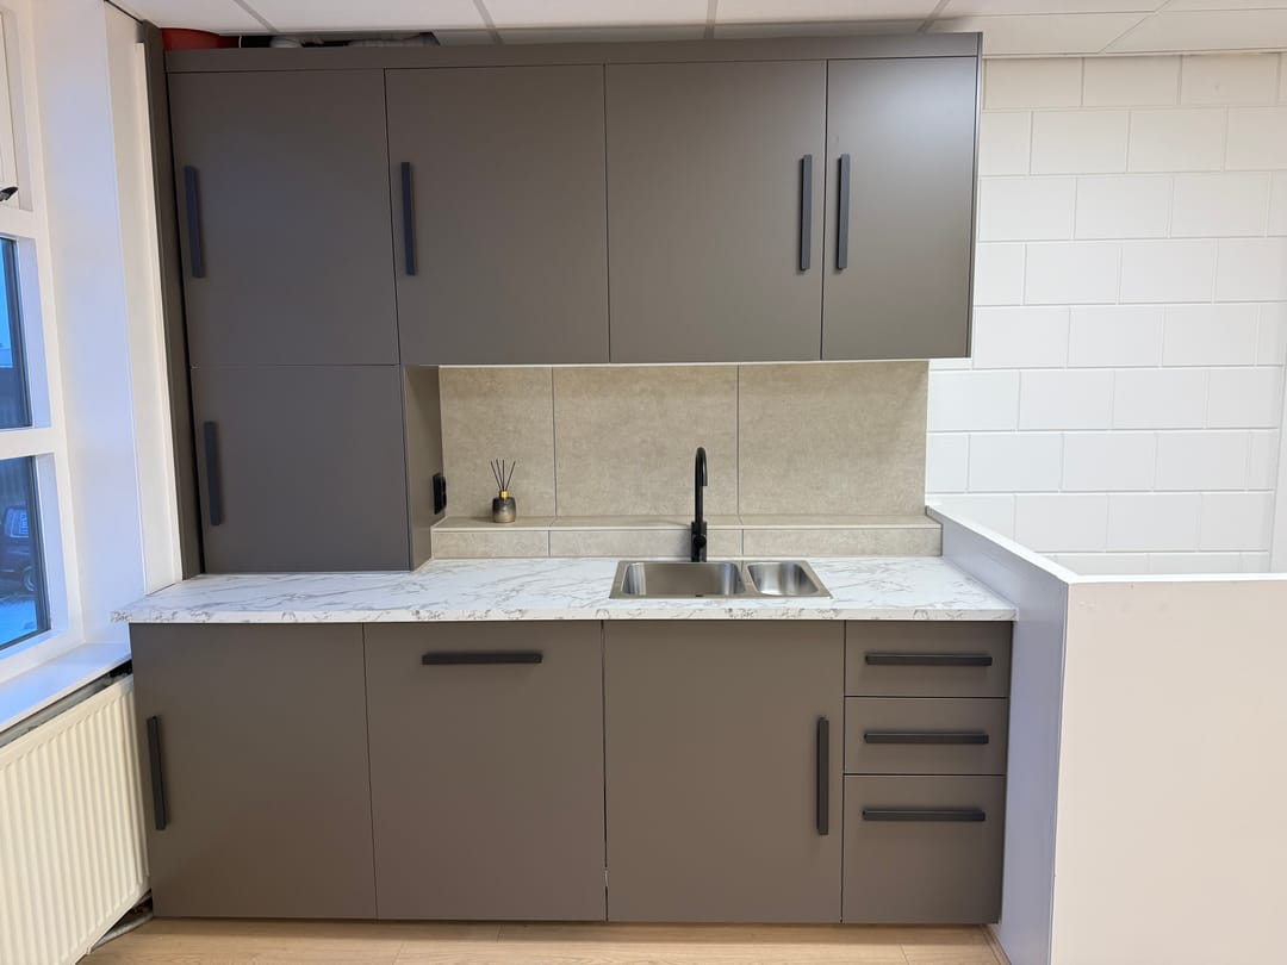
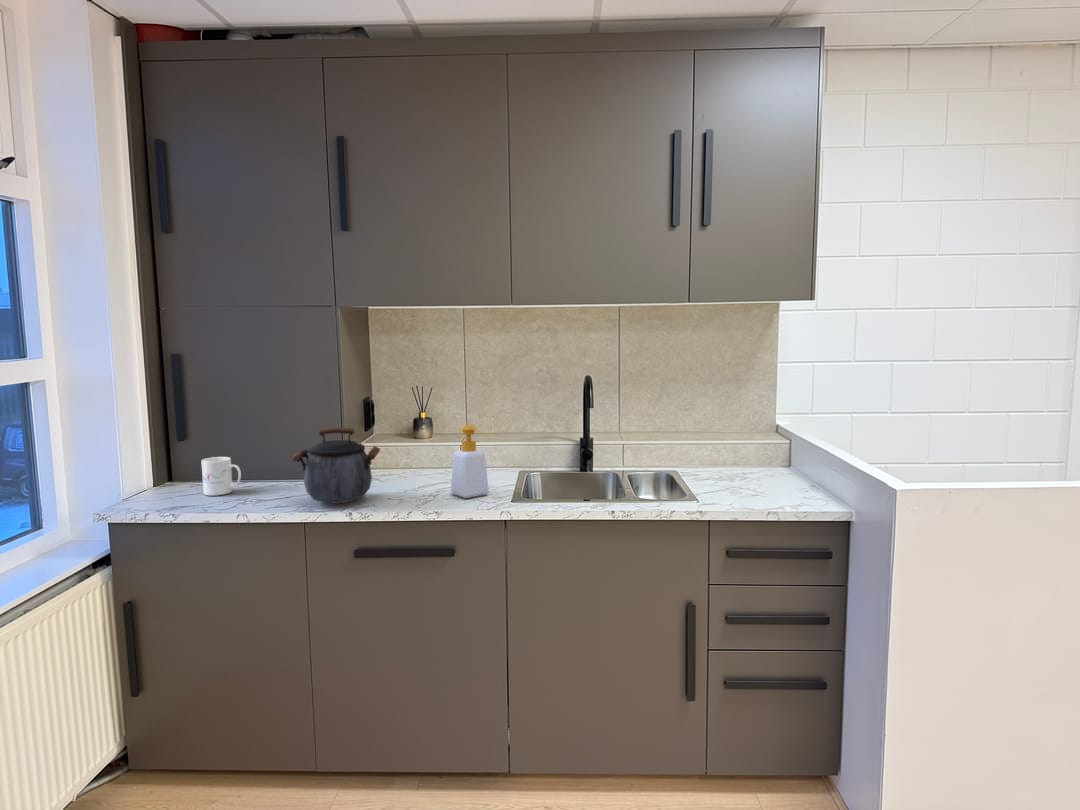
+ mug [201,456,242,497]
+ kettle [291,427,381,505]
+ soap bottle [450,424,490,499]
